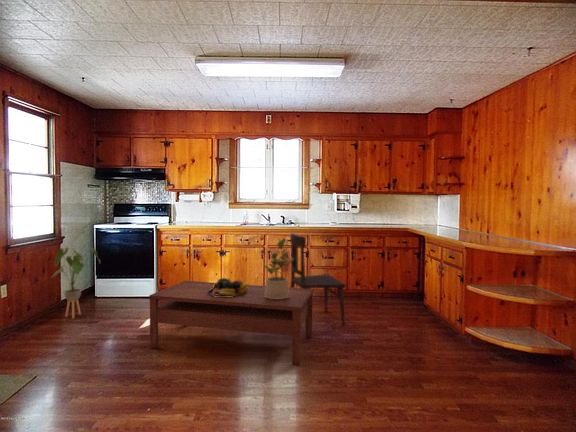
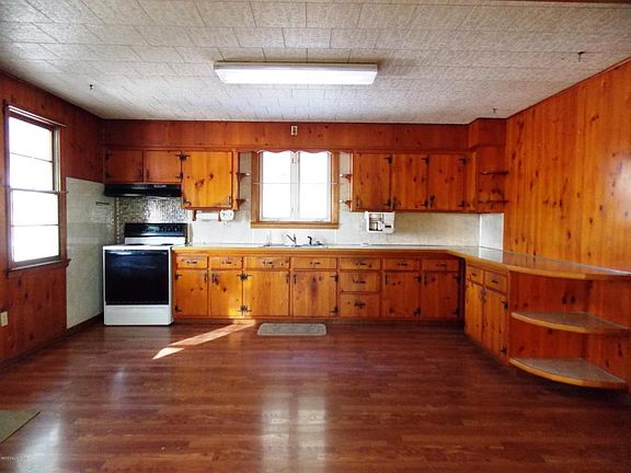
- fruit bowl [207,277,248,297]
- potted plant [263,237,294,299]
- dining chair [289,232,347,330]
- coffee table [148,280,314,366]
- house plant [52,246,101,320]
